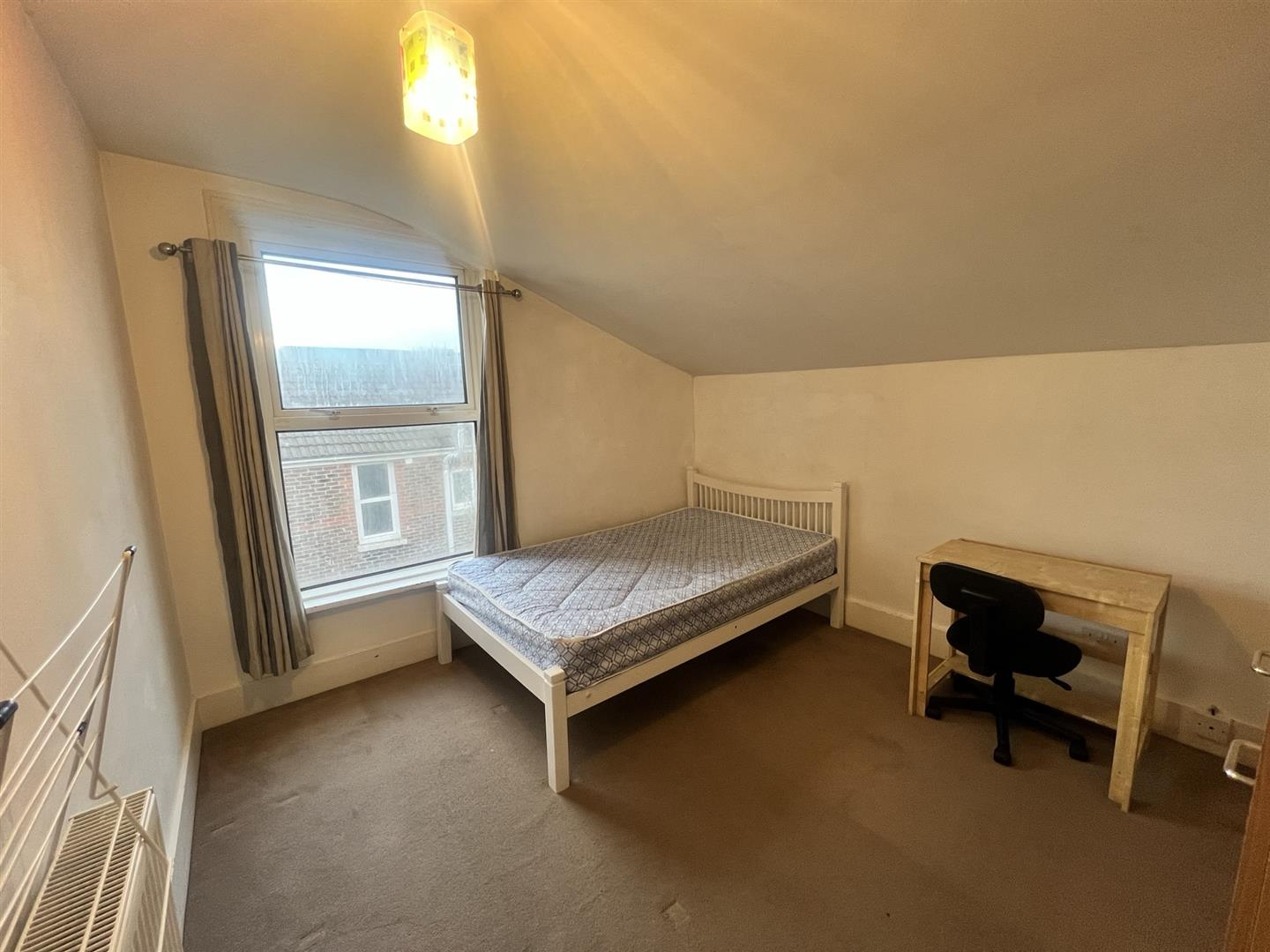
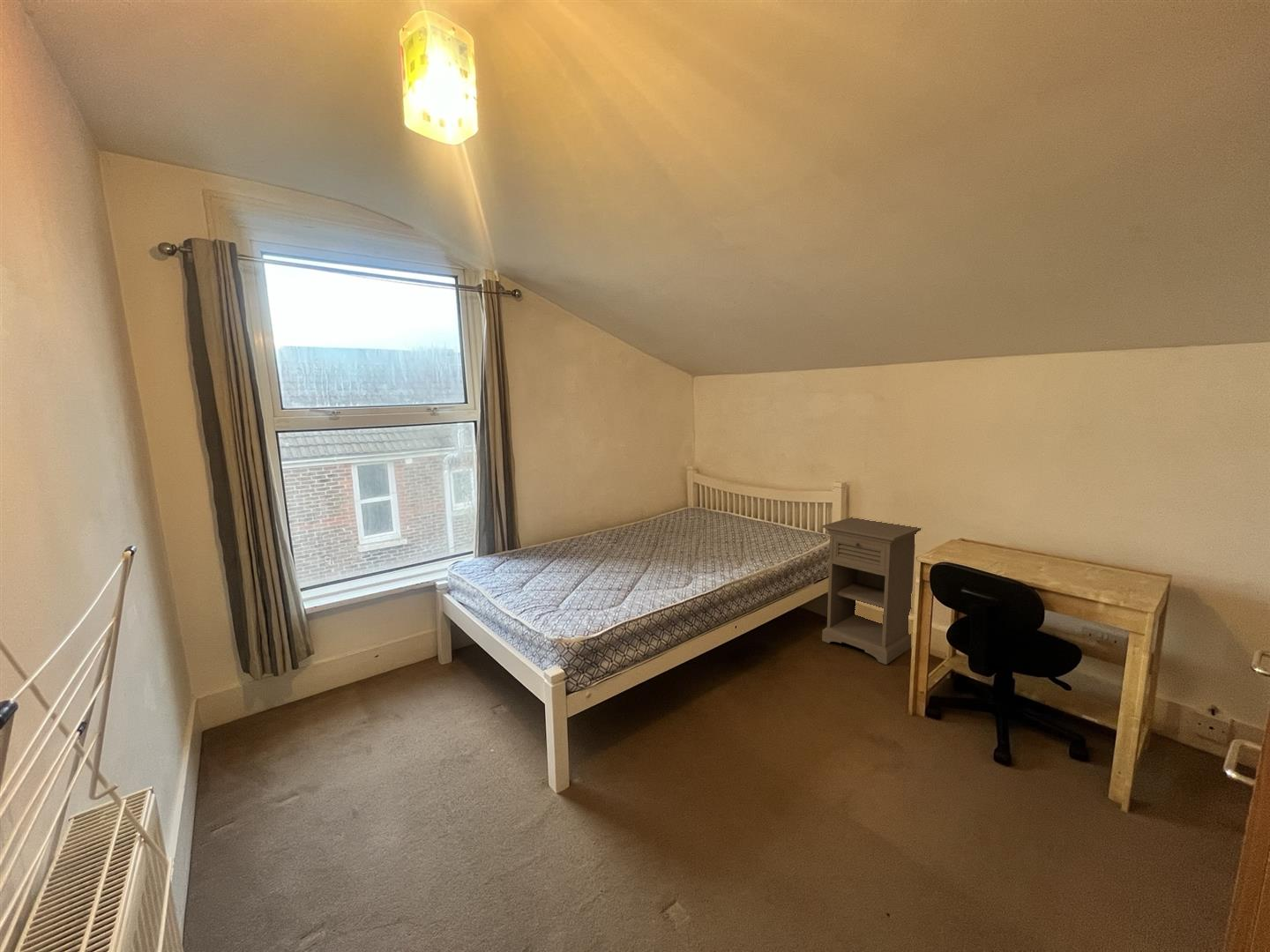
+ nightstand [821,517,922,666]
